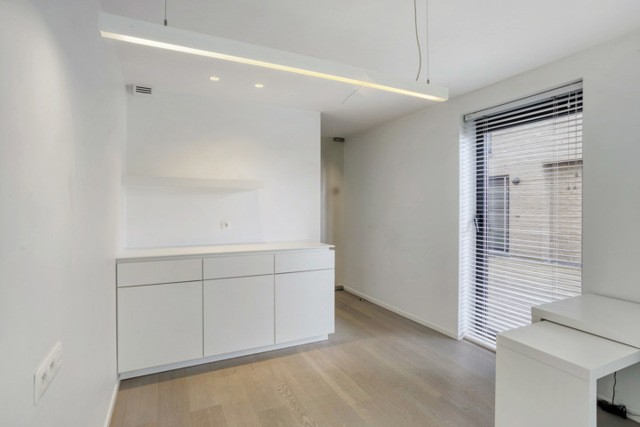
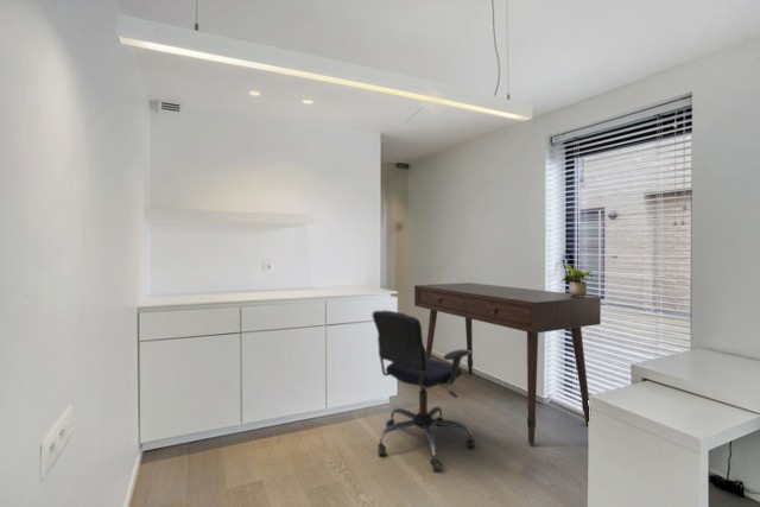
+ office chair [372,309,476,471]
+ desk [413,281,602,445]
+ potted plant [560,264,594,296]
